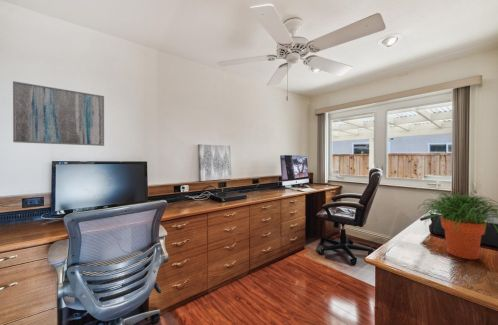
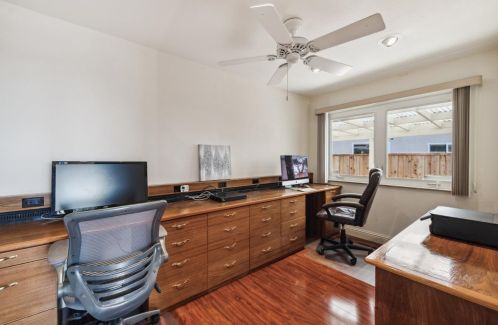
- potted plant [417,191,498,260]
- wall art [12,80,105,147]
